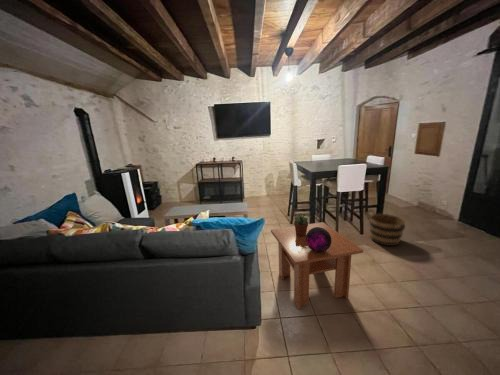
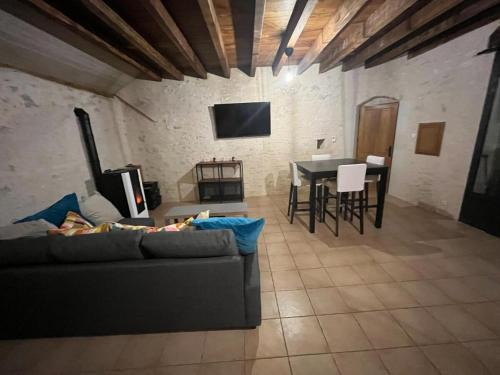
- decorative orb [306,227,331,252]
- coffee table [270,221,364,310]
- bucket [368,213,406,247]
- potted plant [292,212,312,237]
